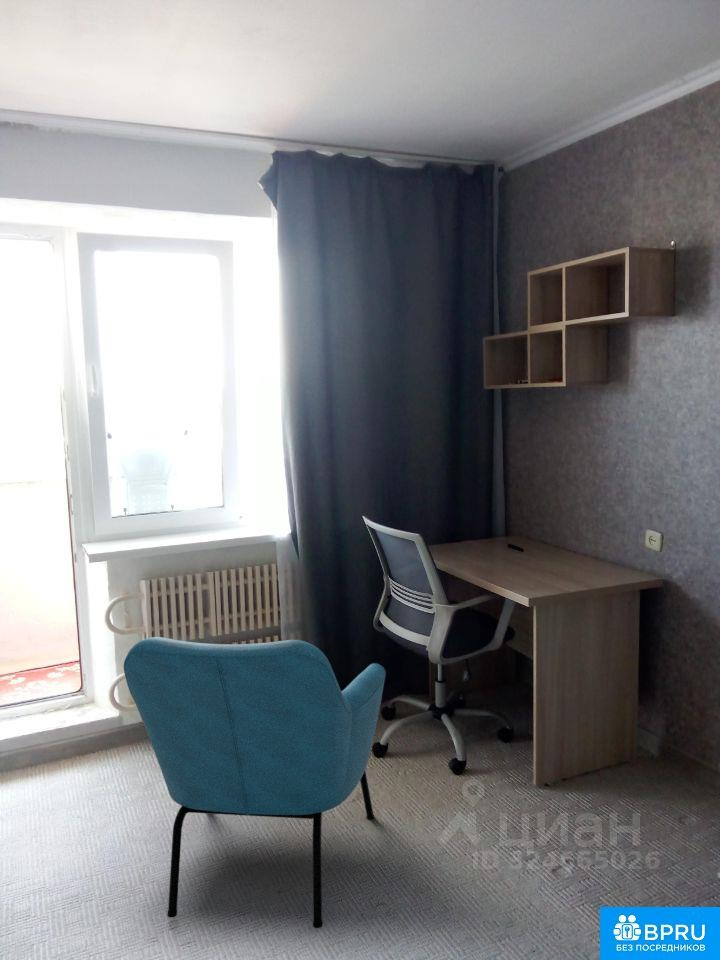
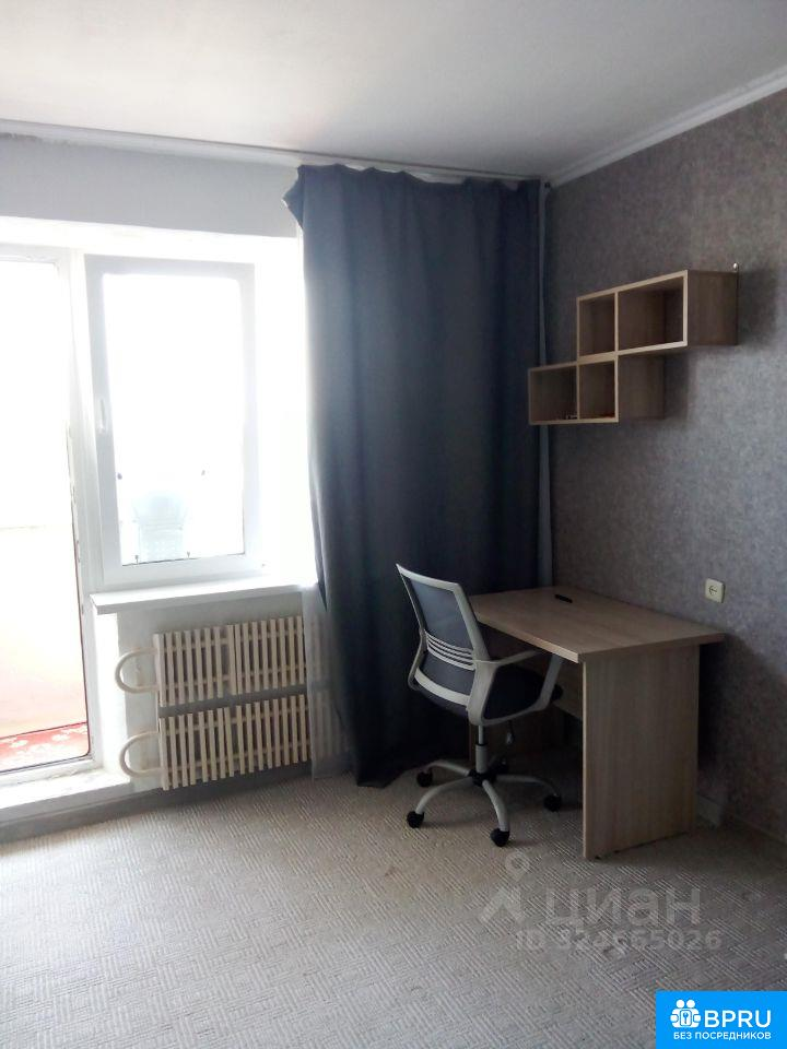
- armchair [123,636,387,929]
